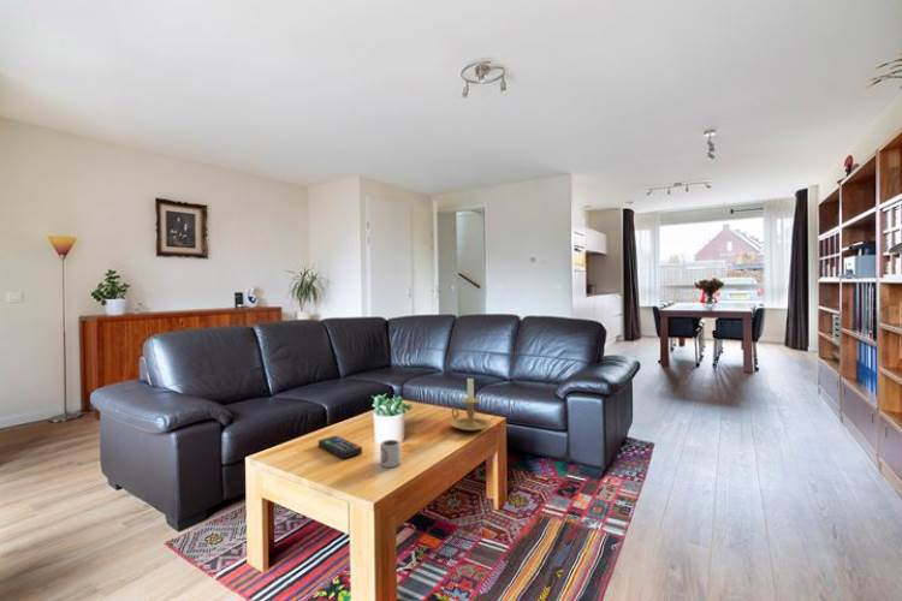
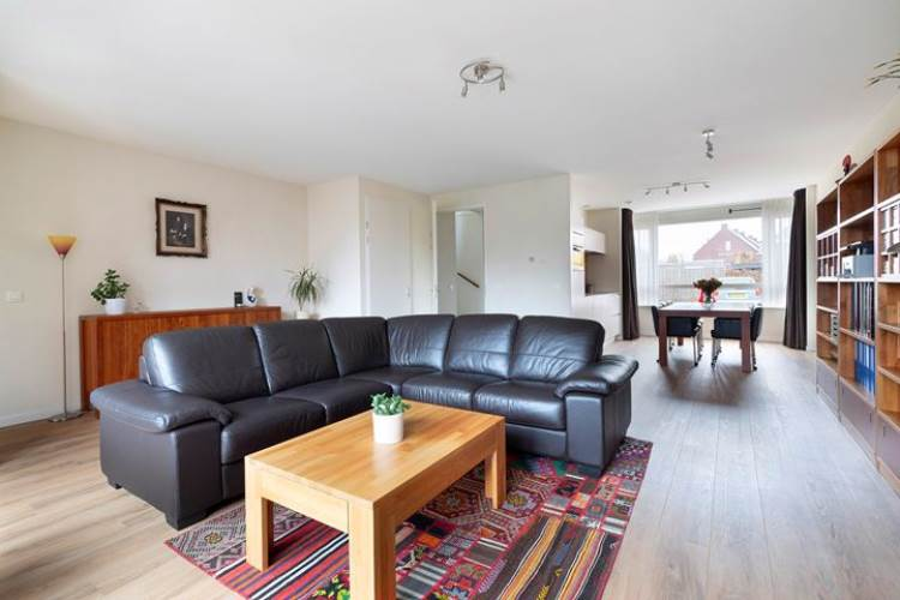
- candle holder [449,375,493,433]
- remote control [318,435,363,459]
- cup [379,439,402,469]
